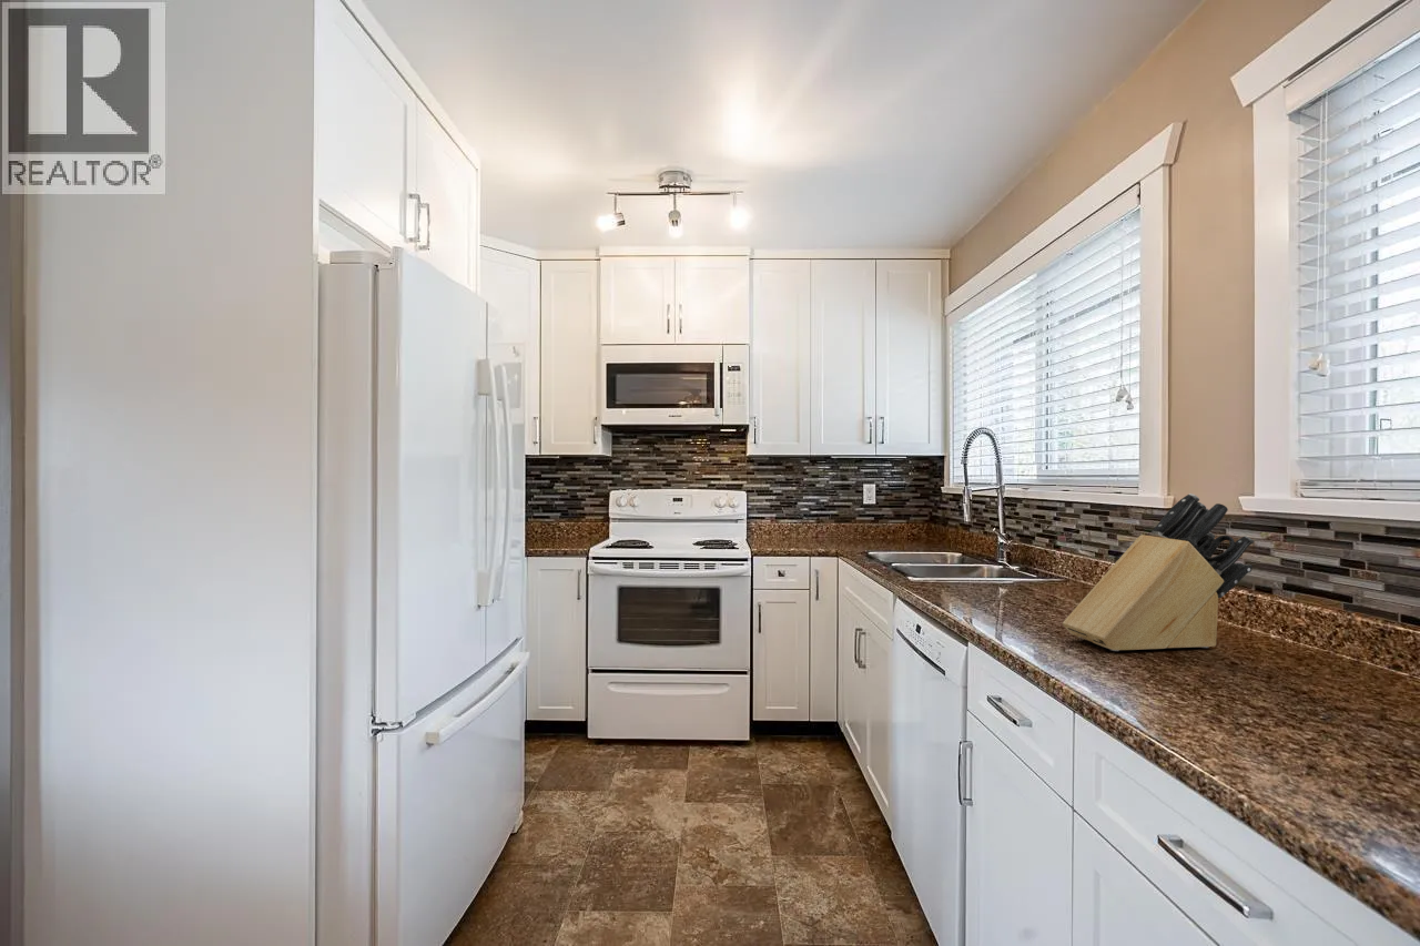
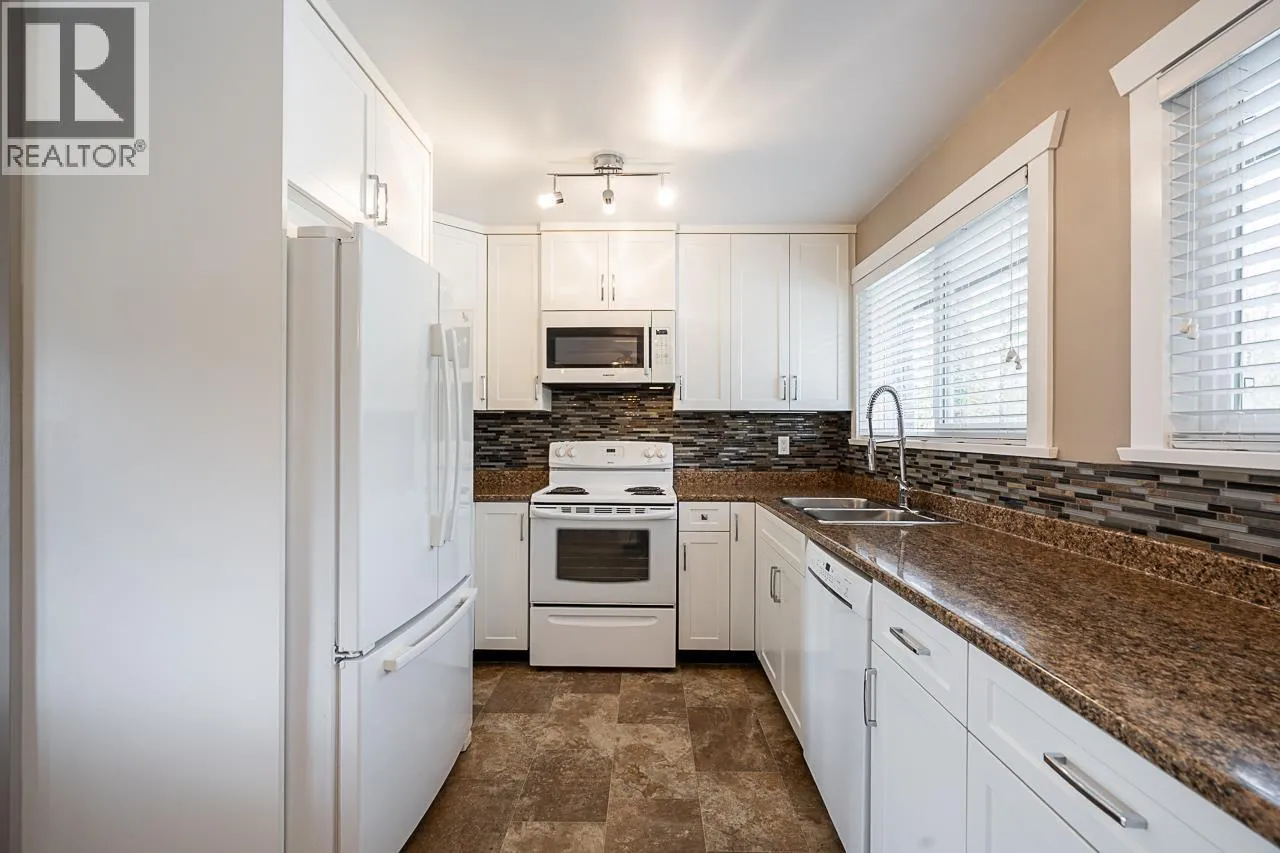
- knife block [1062,492,1255,652]
